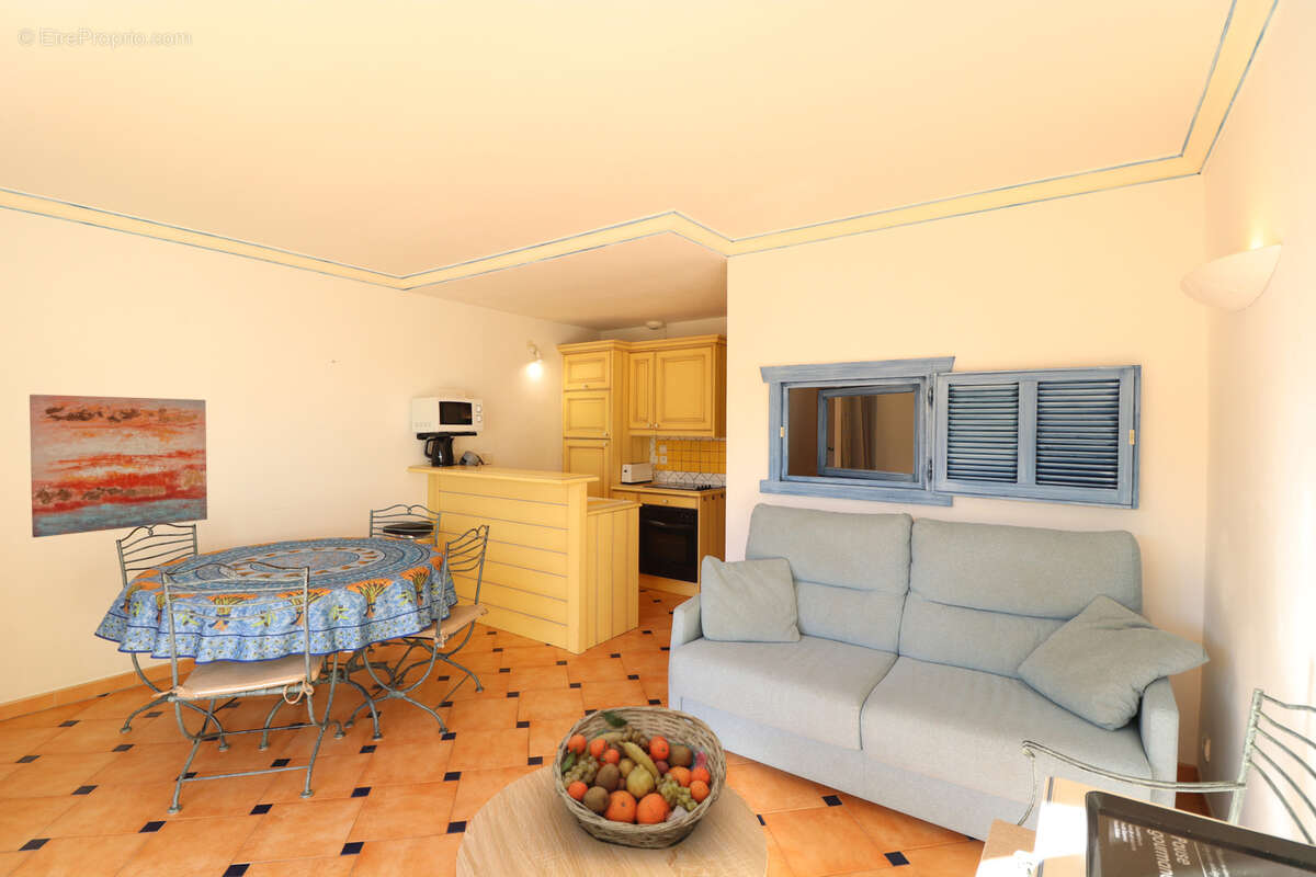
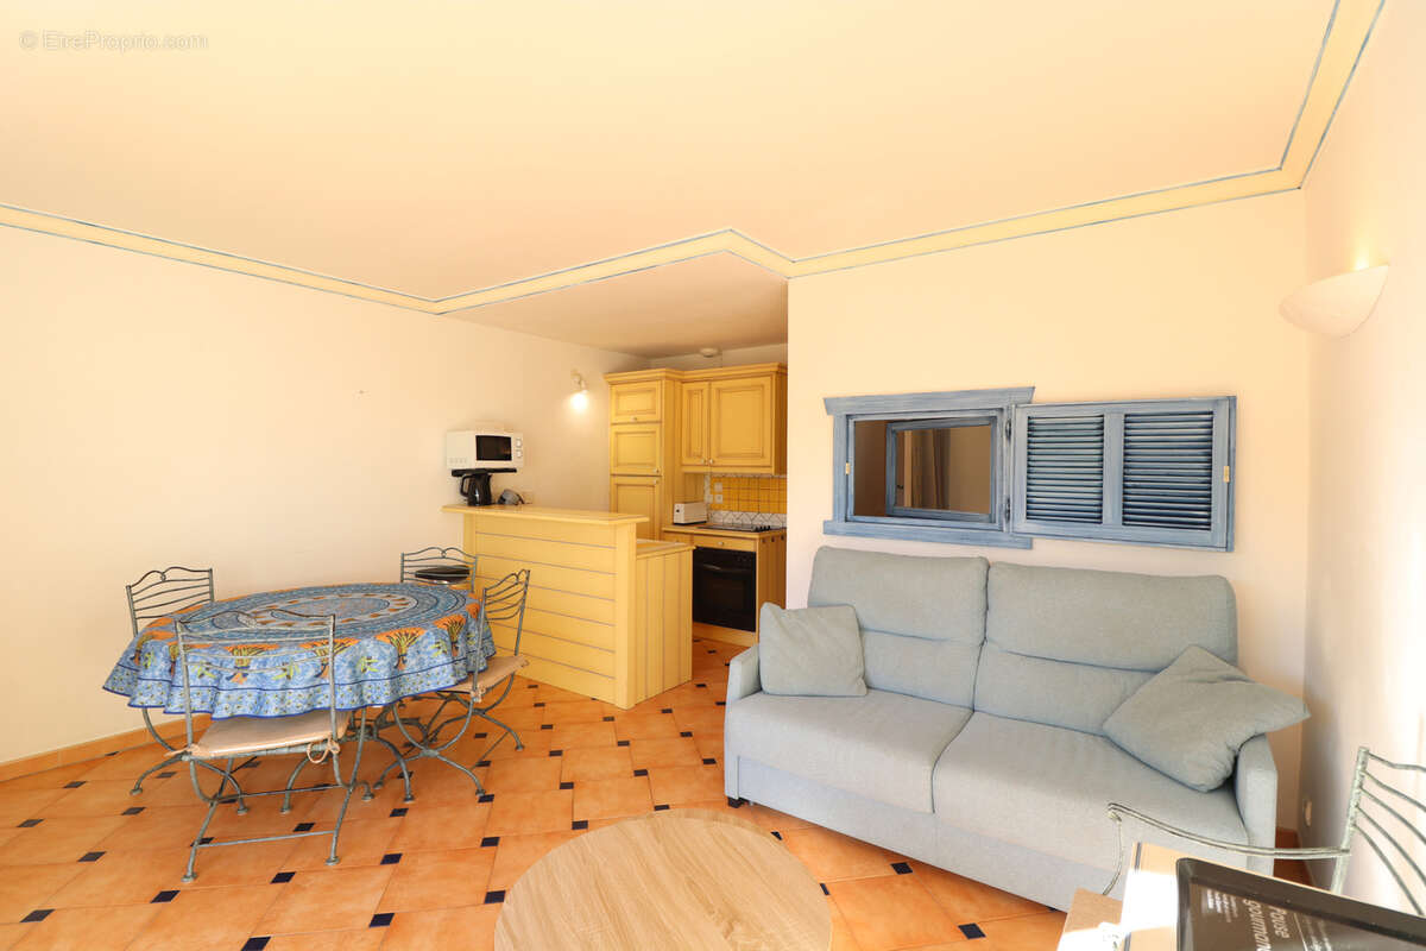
- fruit basket [551,705,727,850]
- wall art [29,394,208,538]
